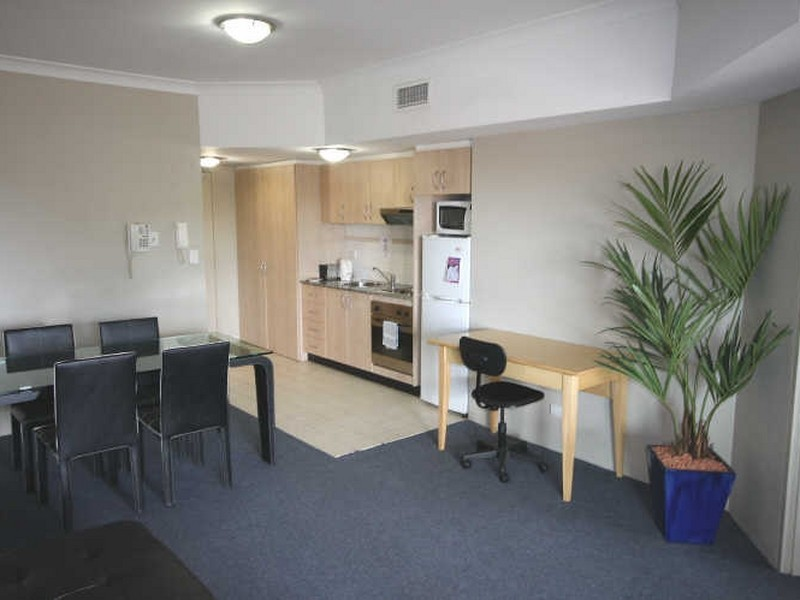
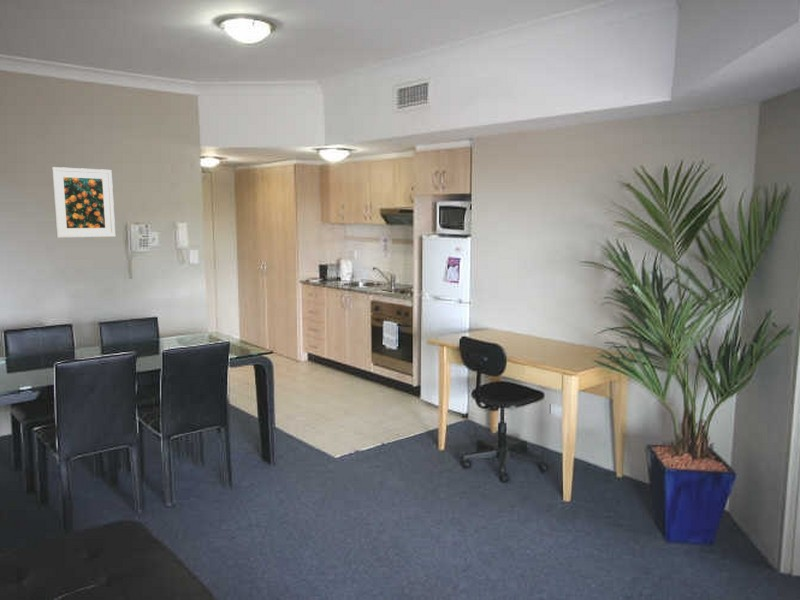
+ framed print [51,166,116,239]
